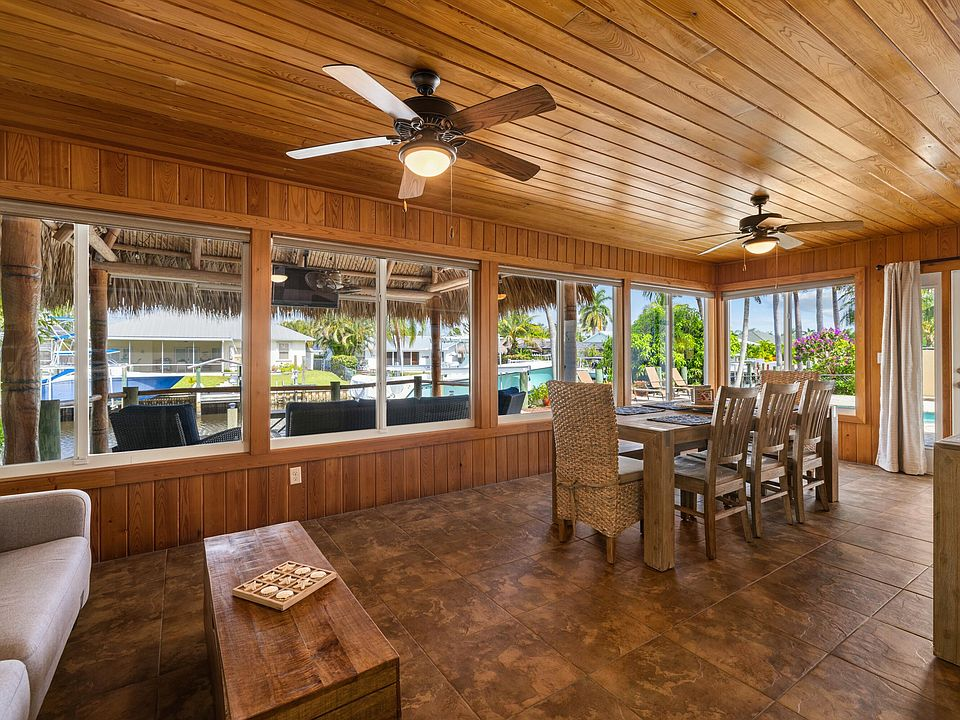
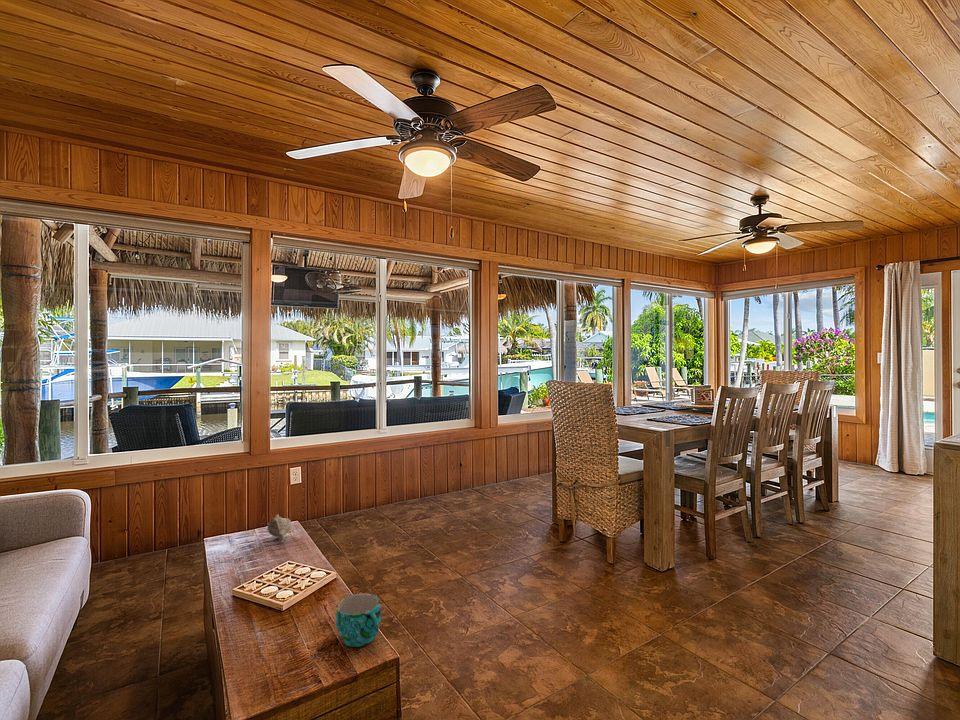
+ cup [335,593,382,648]
+ seashell [266,513,293,544]
